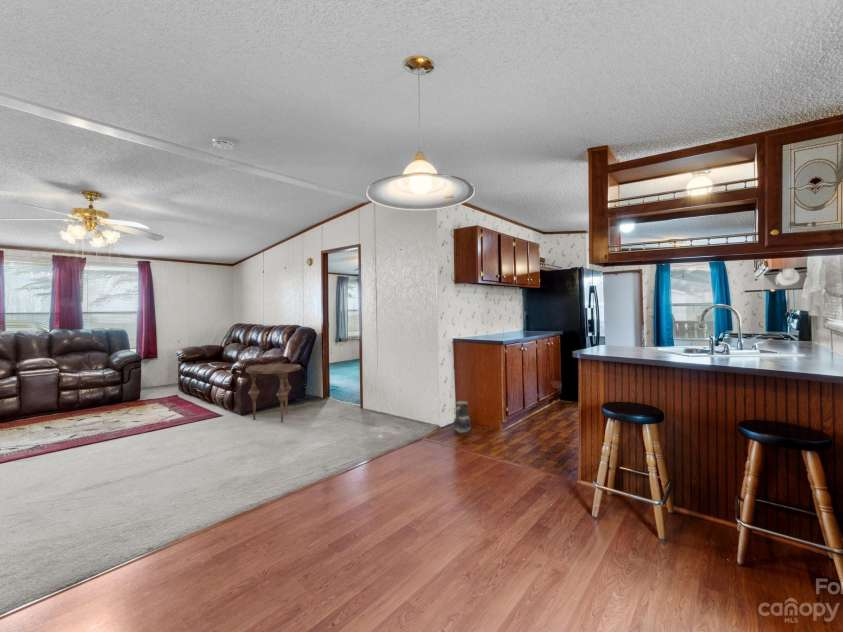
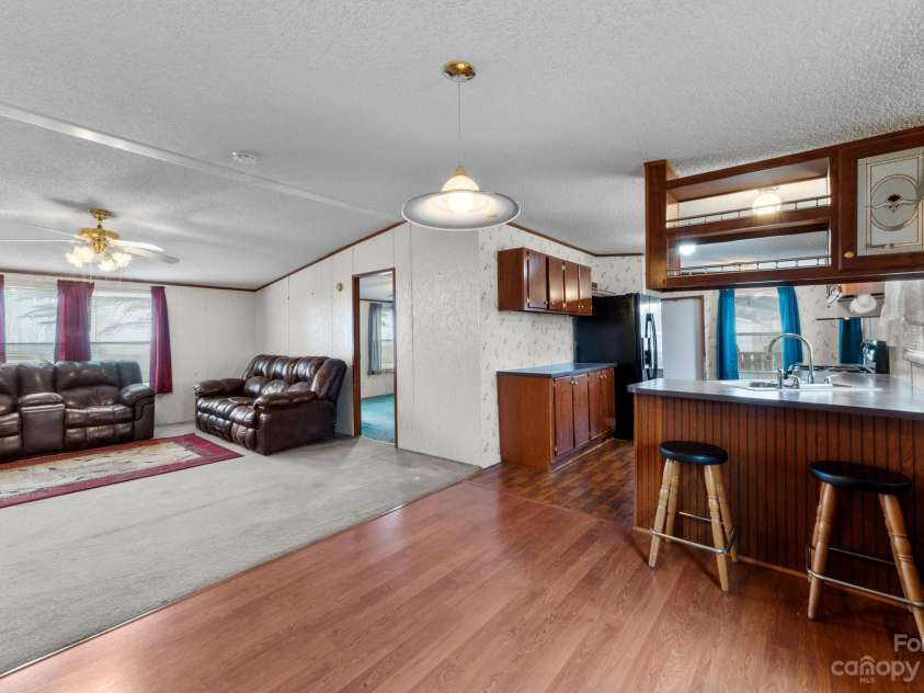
- ceramic jug [453,400,472,435]
- side table [245,363,302,423]
